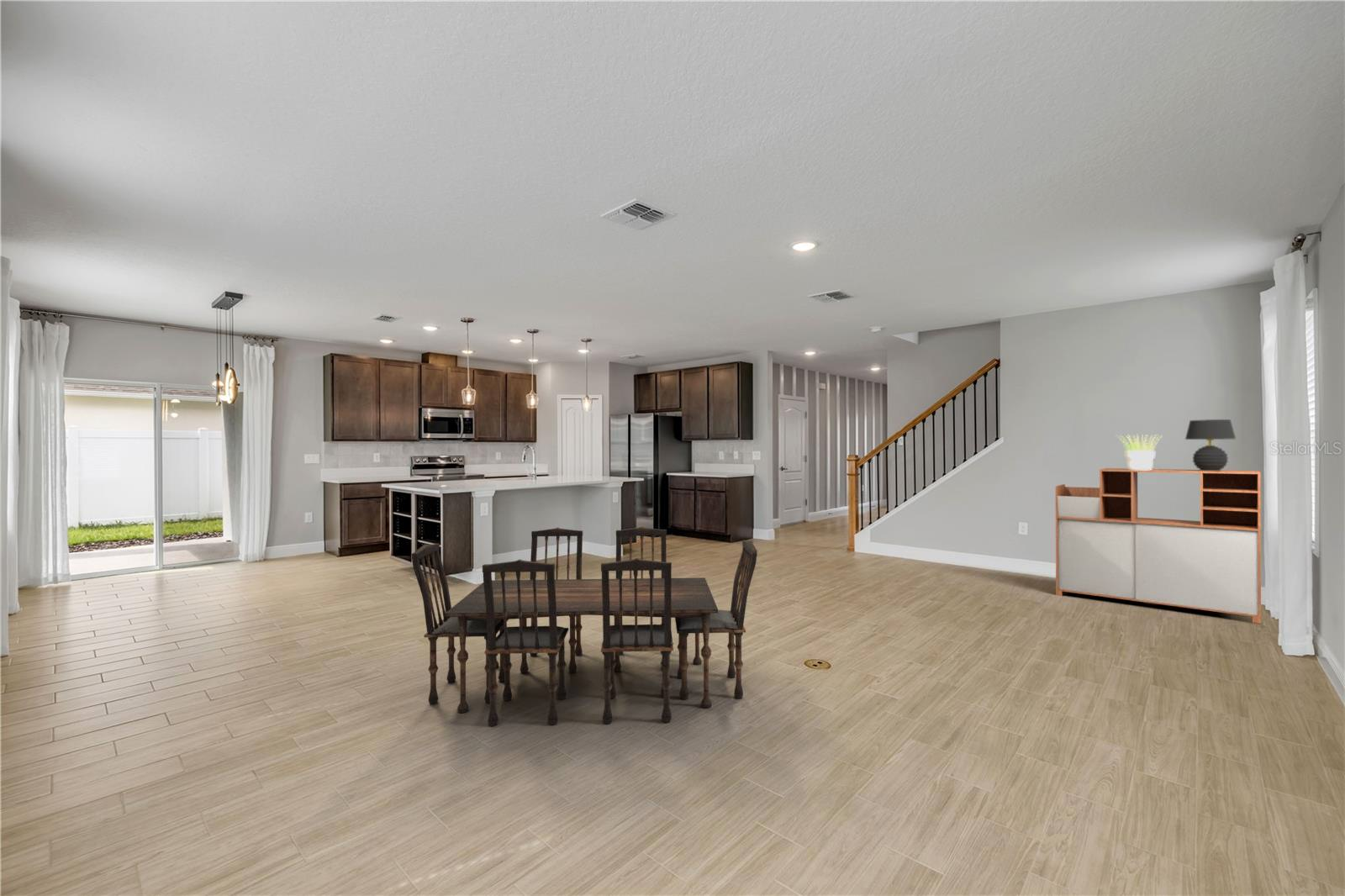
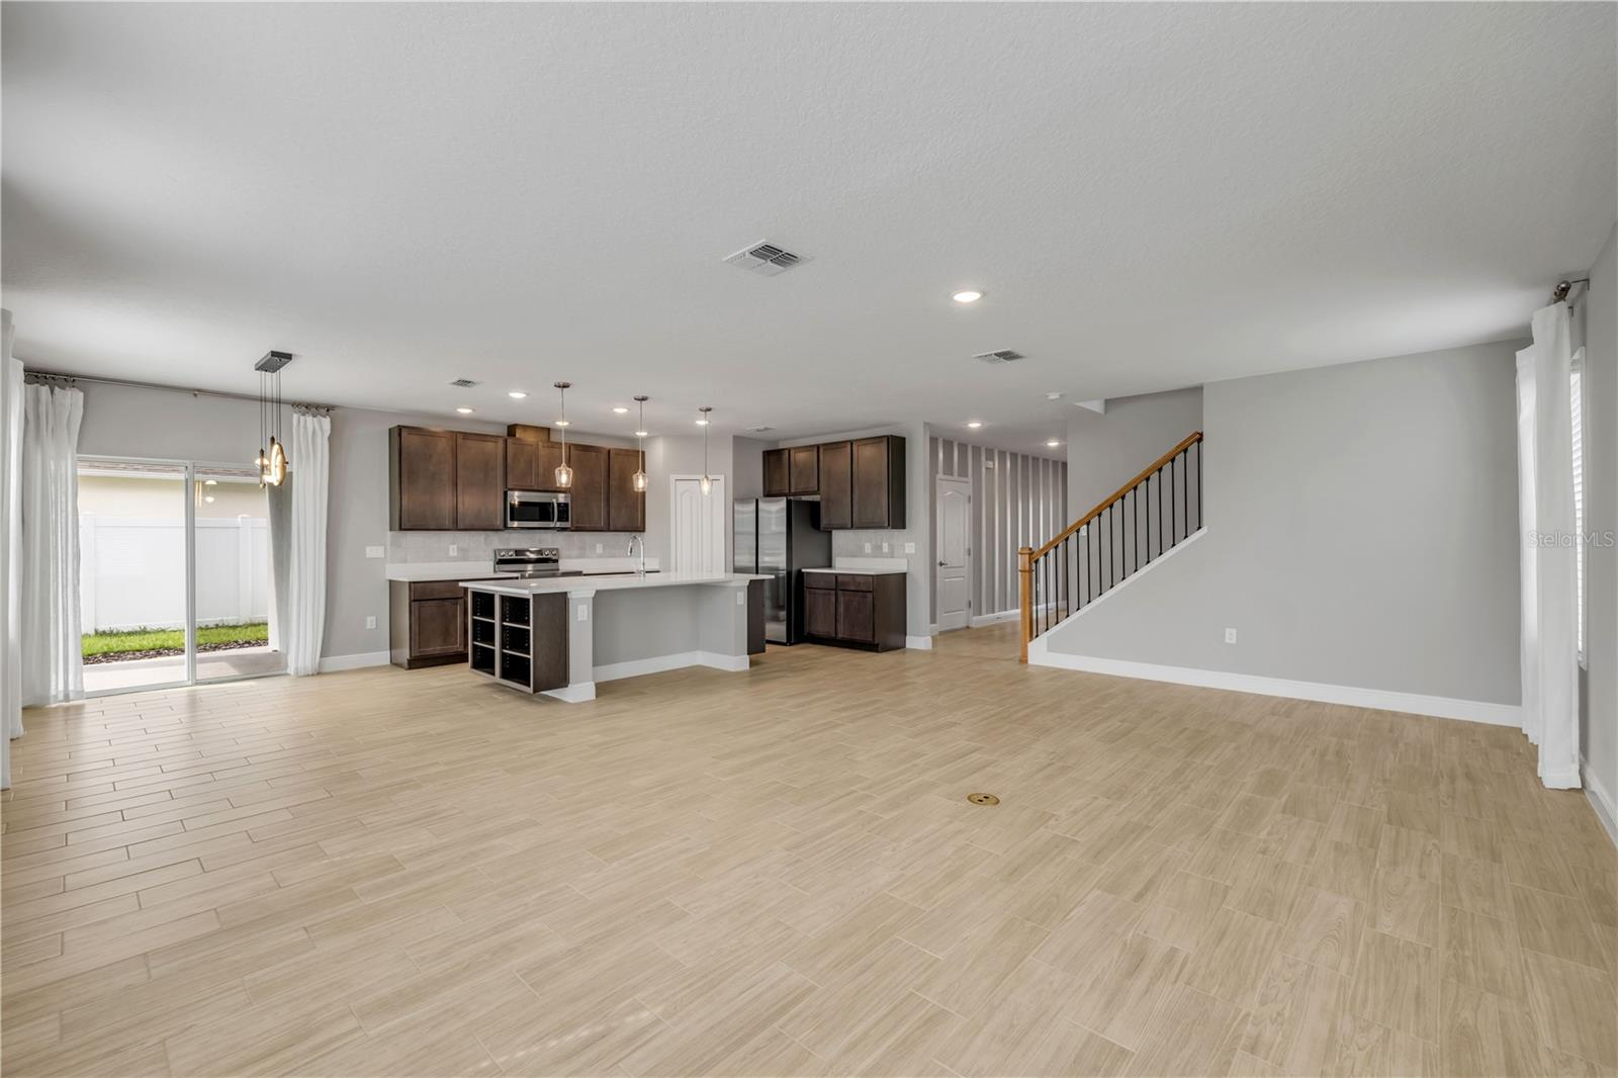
- dining table [411,526,758,727]
- potted plant [1115,433,1162,470]
- storage cabinet [1055,467,1262,625]
- table lamp [1184,419,1237,471]
